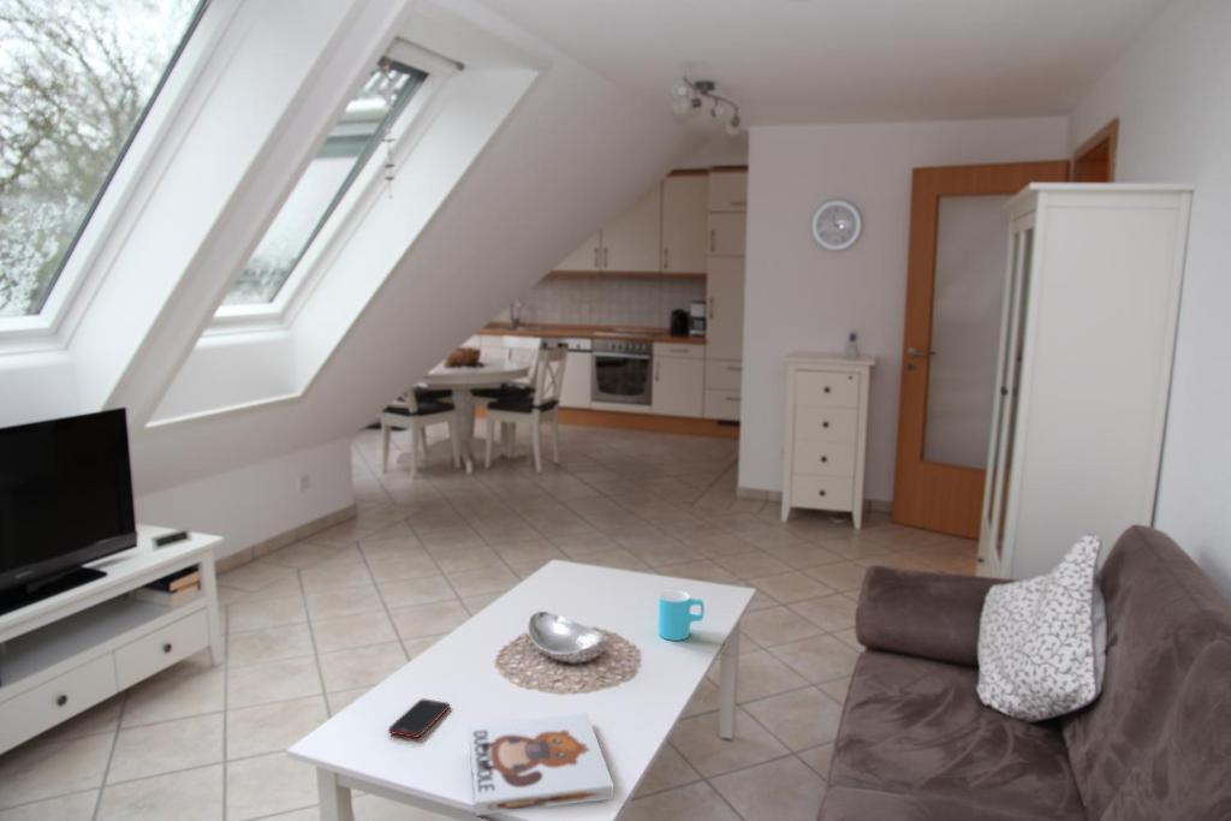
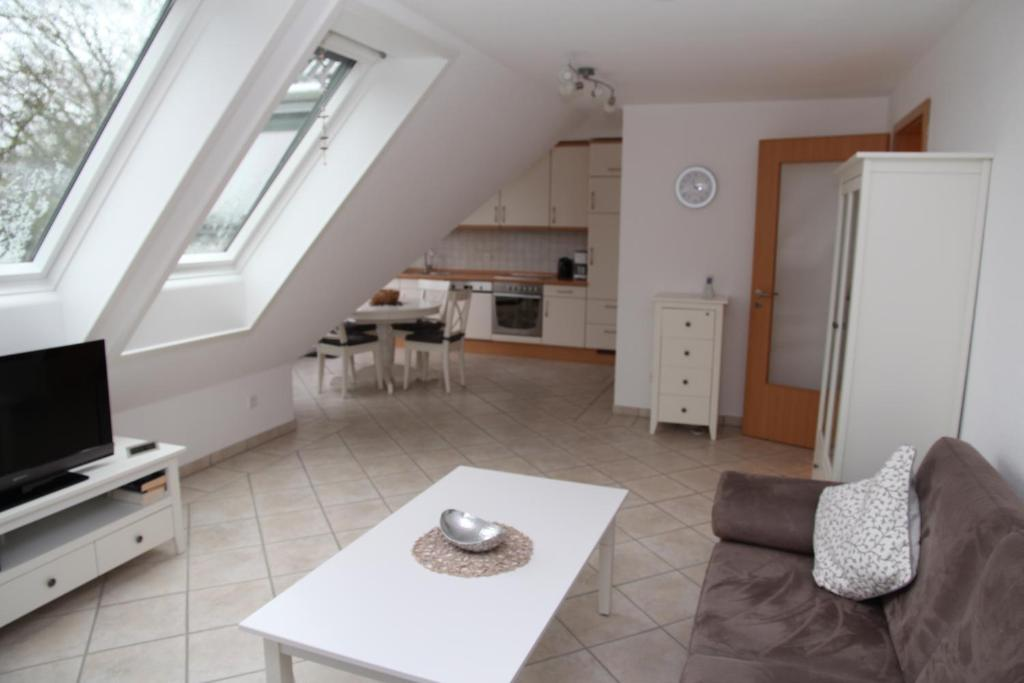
- board game [468,713,614,817]
- cup [658,589,706,642]
- cell phone [387,698,451,739]
